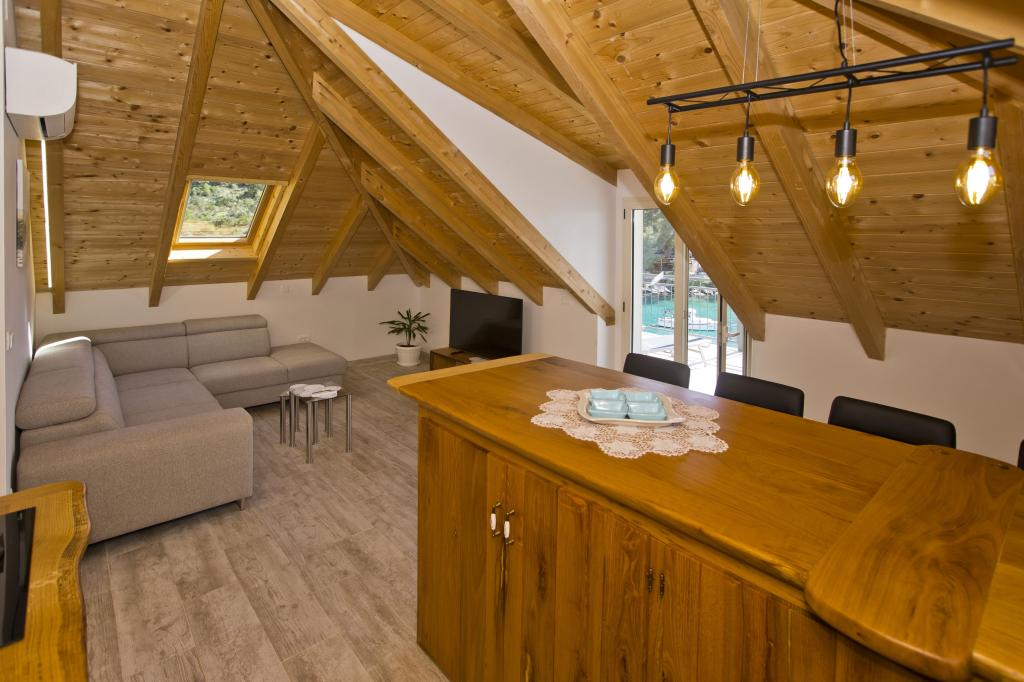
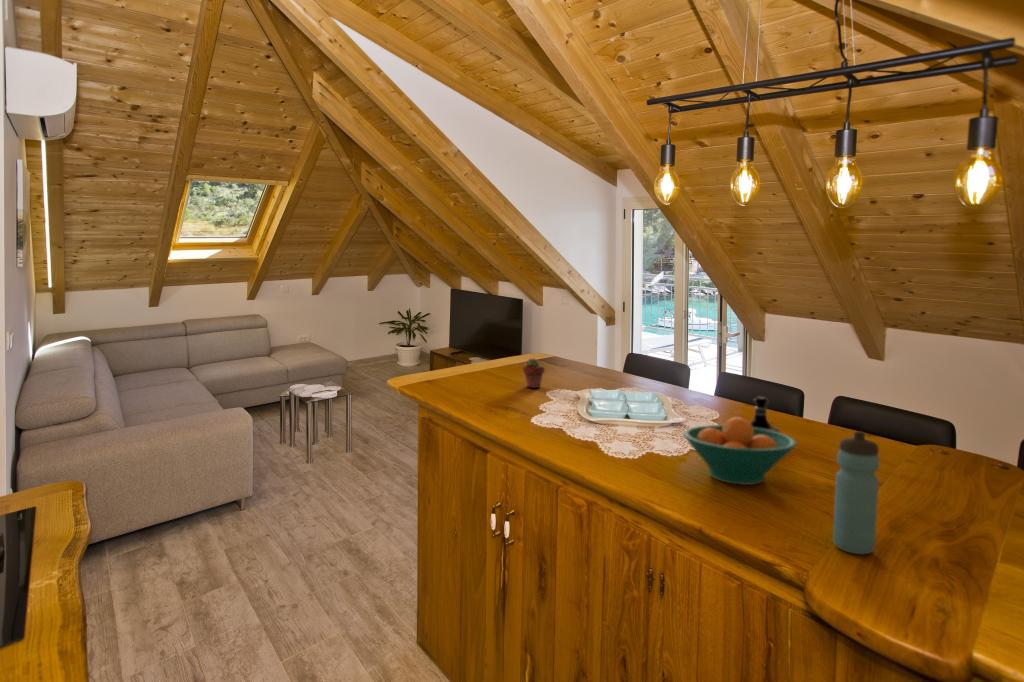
+ potted succulent [522,358,546,389]
+ tequila bottle [749,396,781,433]
+ water bottle [832,430,881,555]
+ fruit bowl [682,416,798,486]
